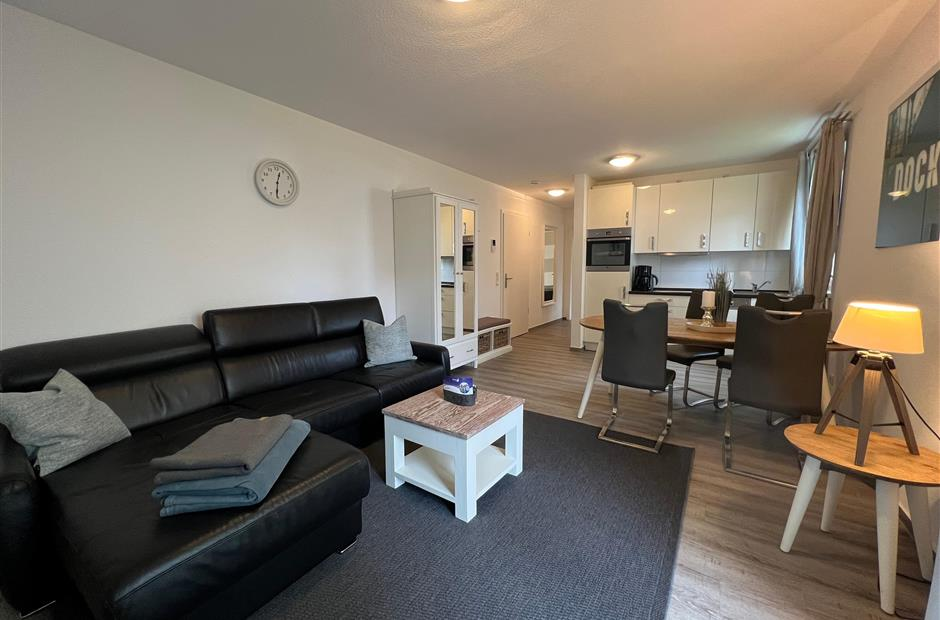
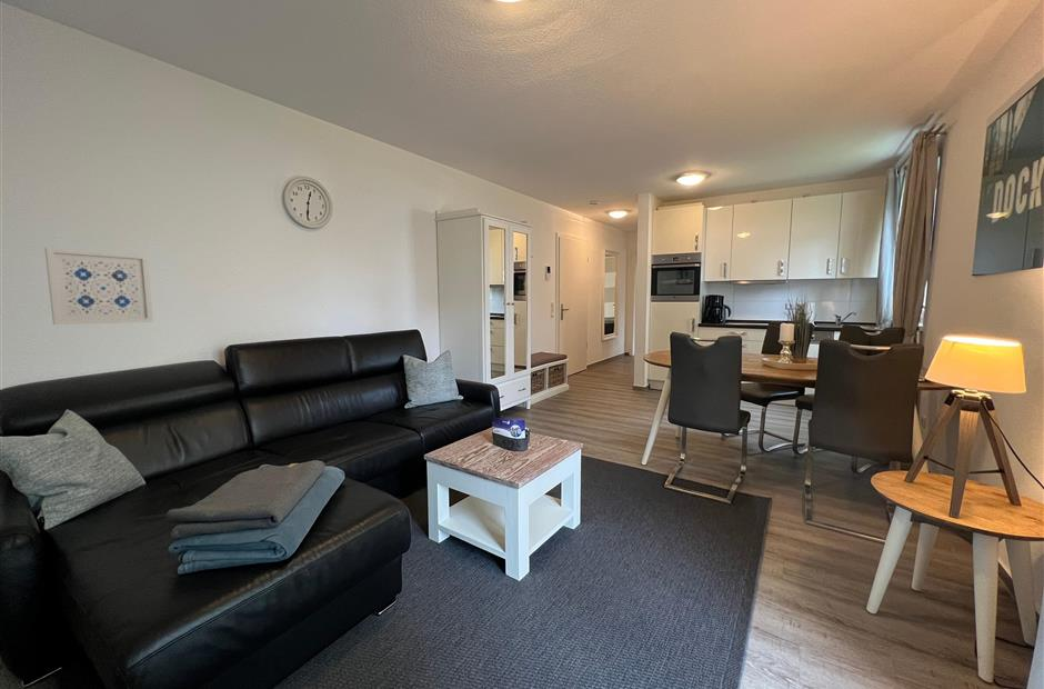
+ wall art [43,247,154,326]
